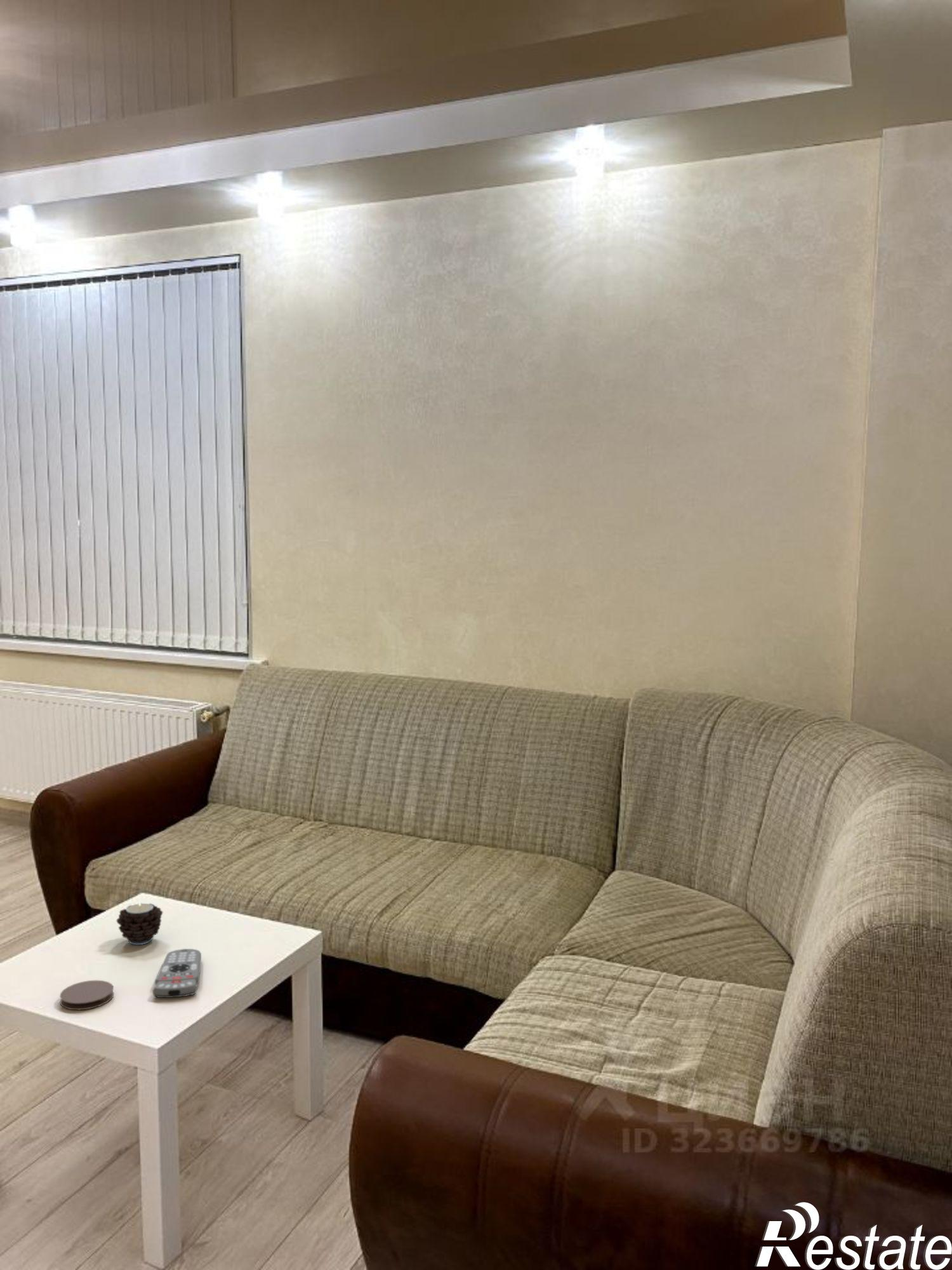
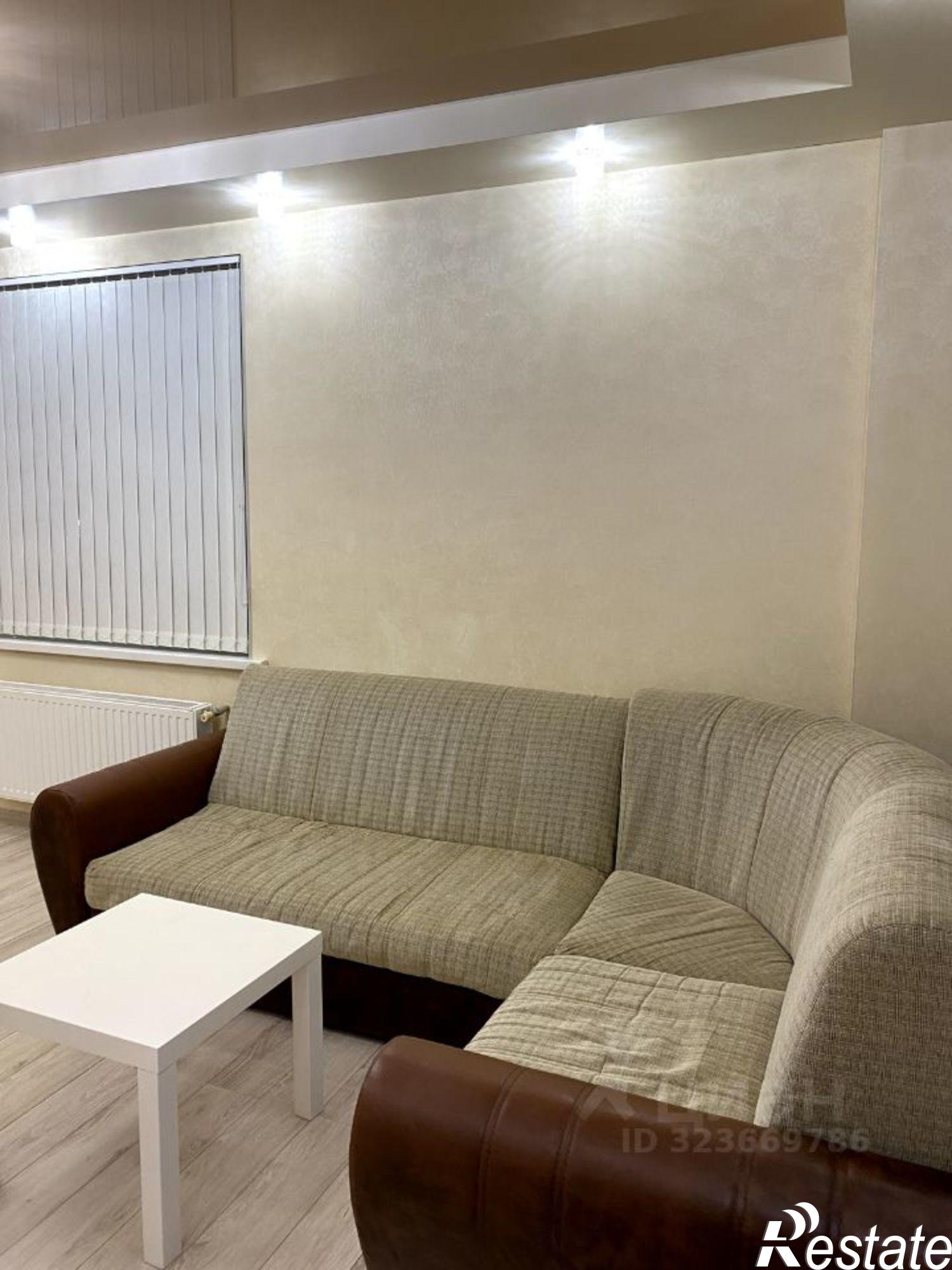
- remote control [152,948,202,998]
- coaster [59,980,114,1011]
- candle [116,900,164,946]
